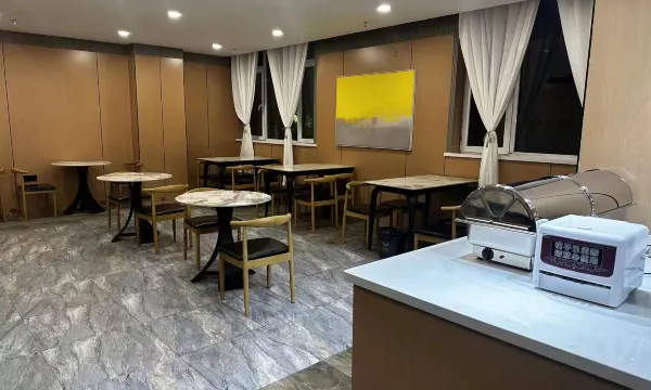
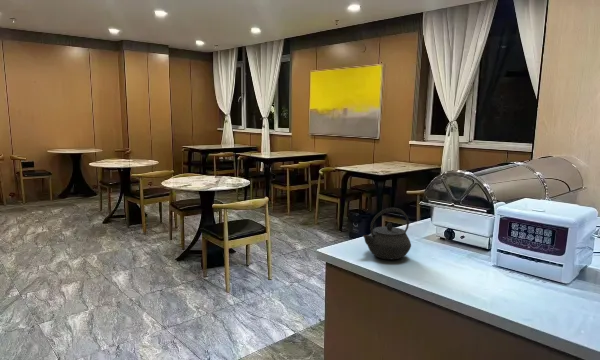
+ kettle [362,207,412,261]
